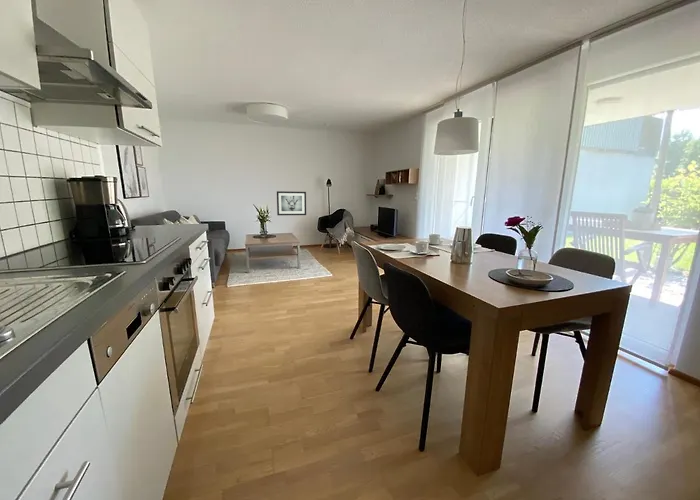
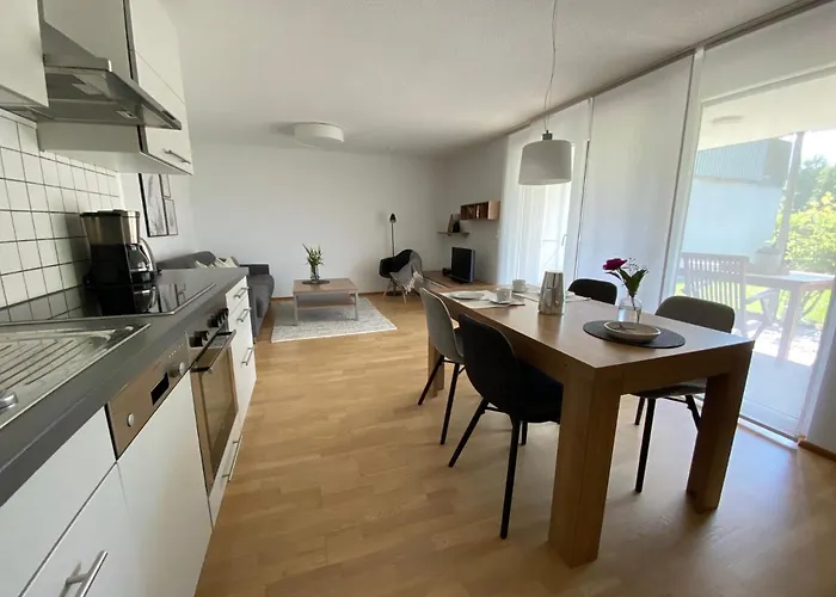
- wall art [276,190,307,216]
